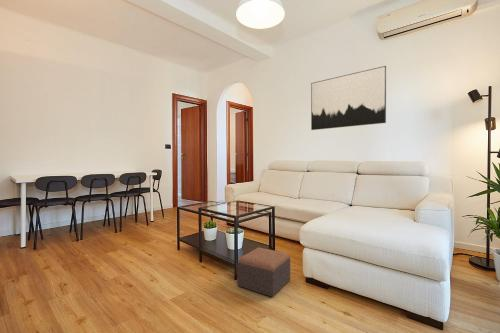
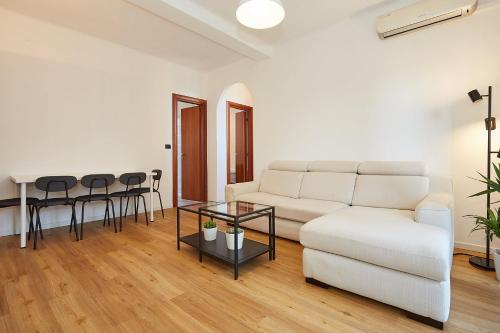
- wall art [310,65,387,131]
- footstool [236,247,291,298]
